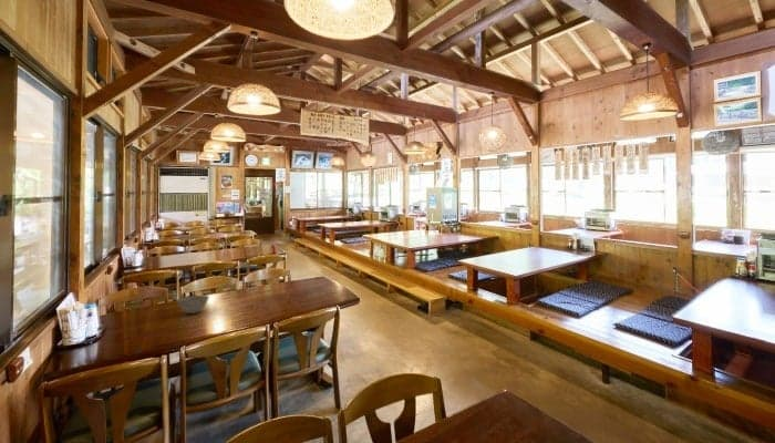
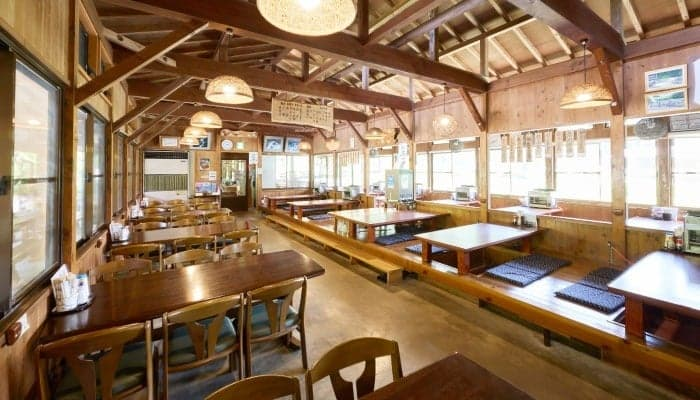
- bowl [176,295,210,315]
